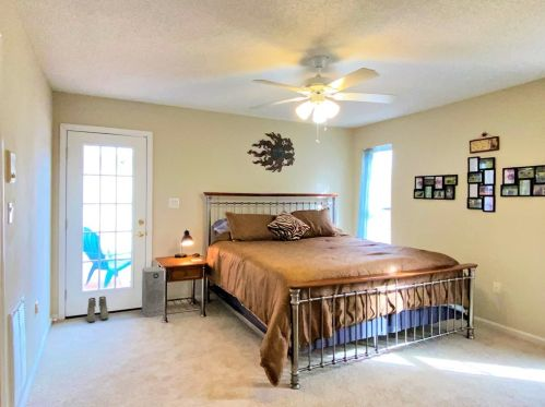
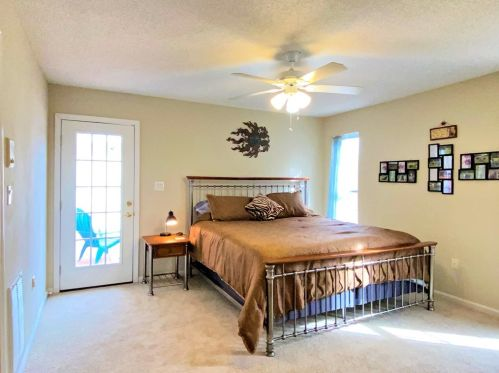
- air purifier [141,266,165,318]
- boots [86,296,109,323]
